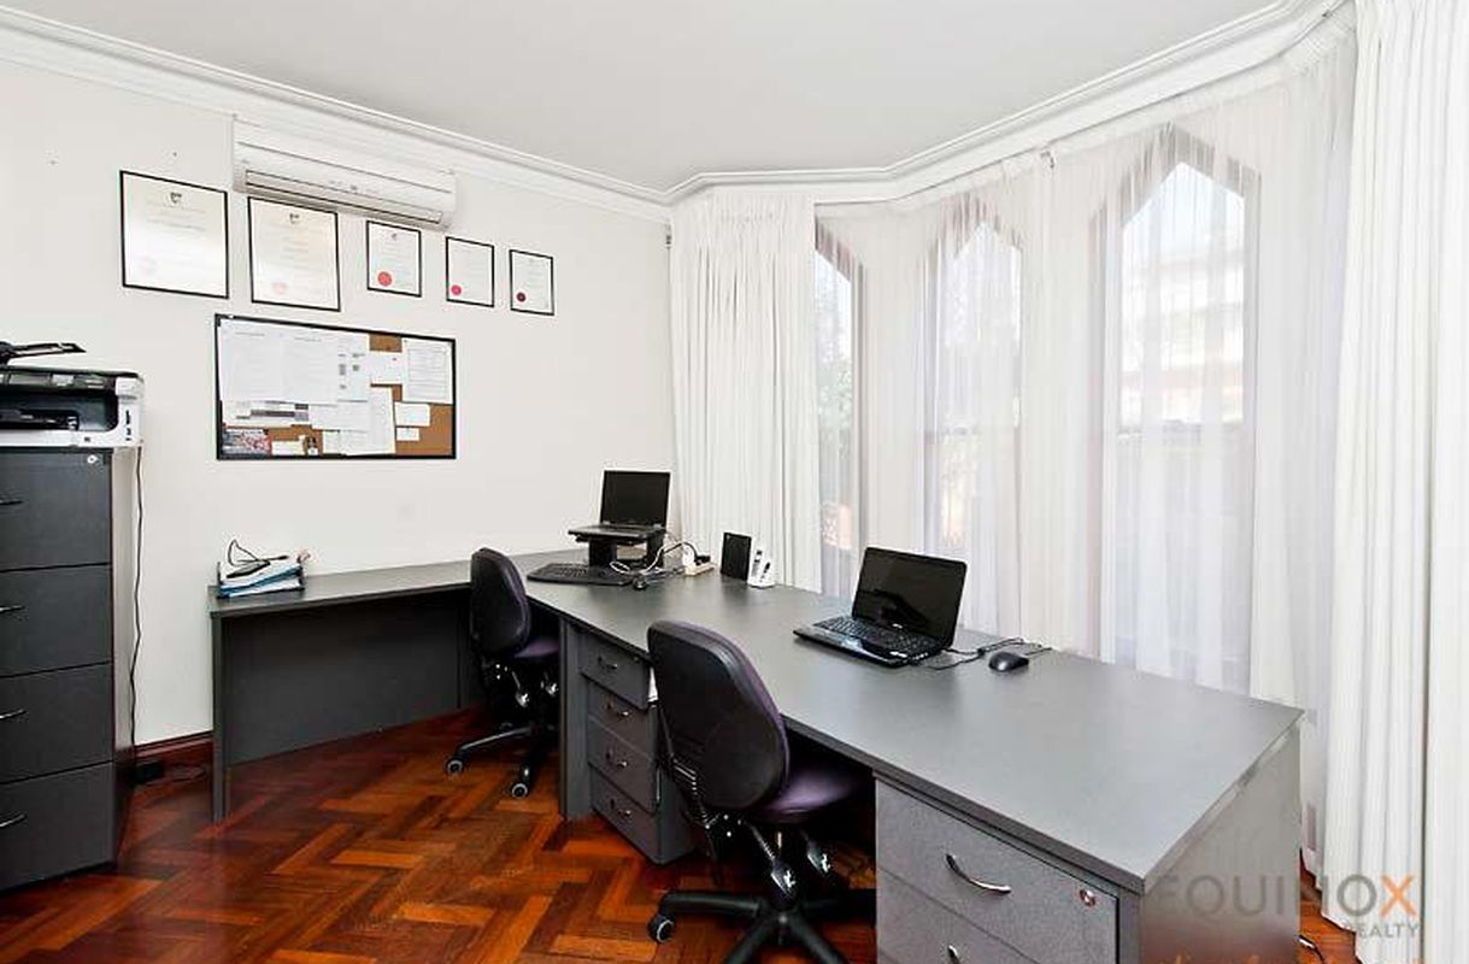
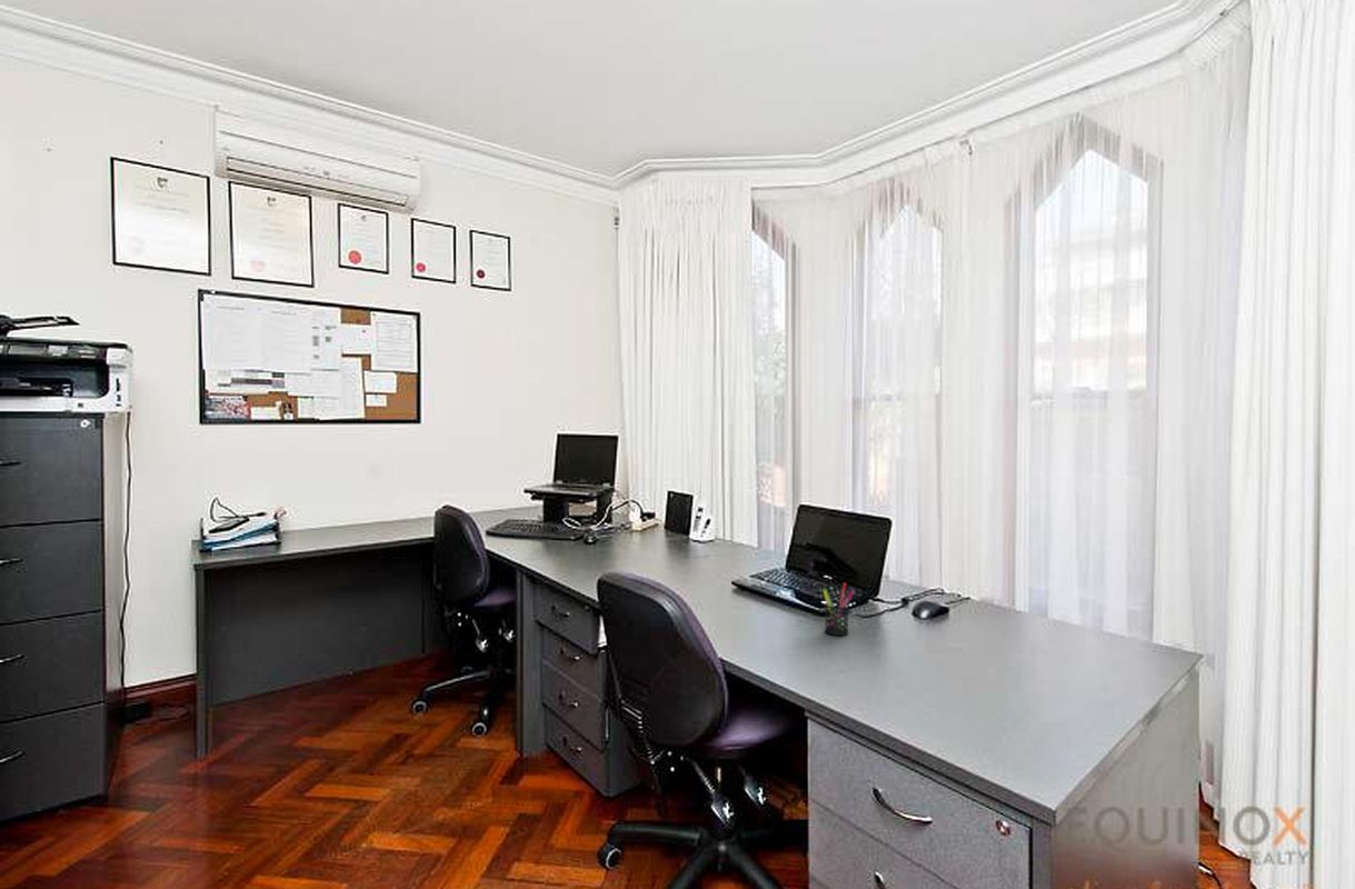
+ pen holder [823,581,856,637]
